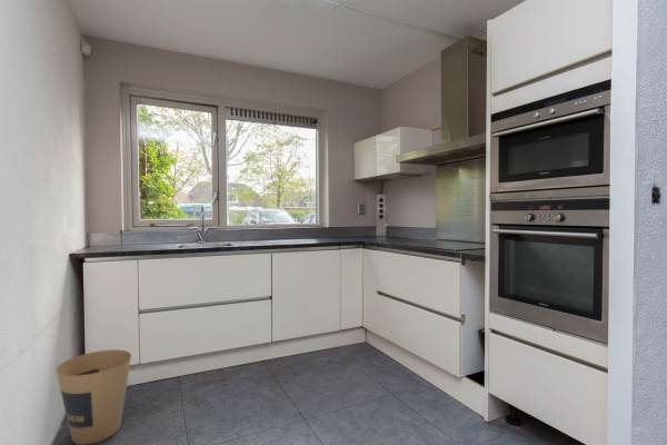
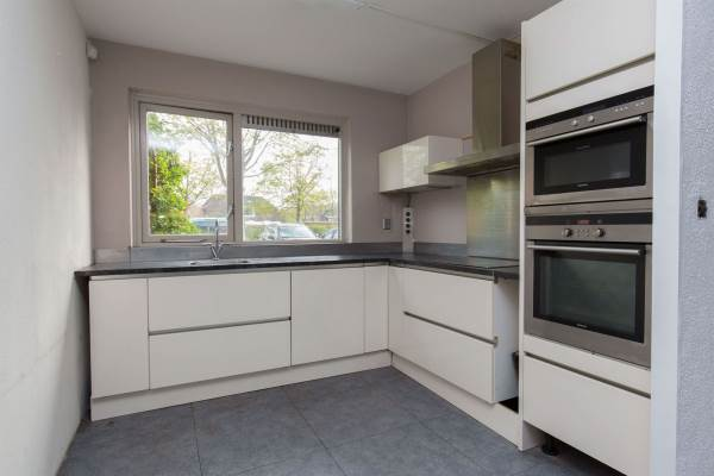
- trash can [54,348,132,445]
